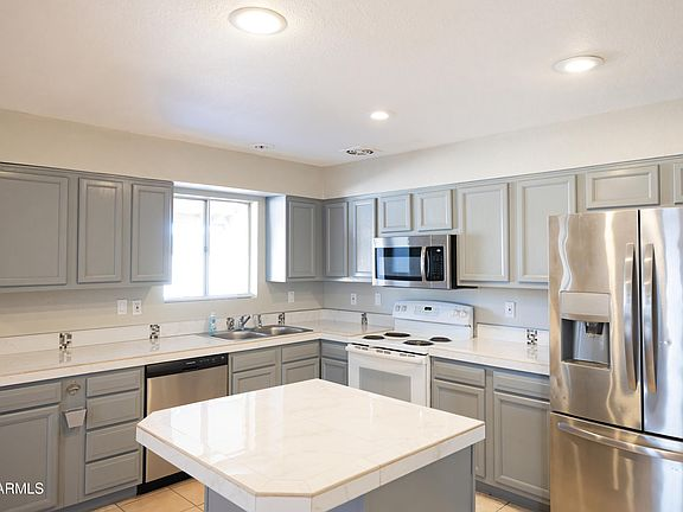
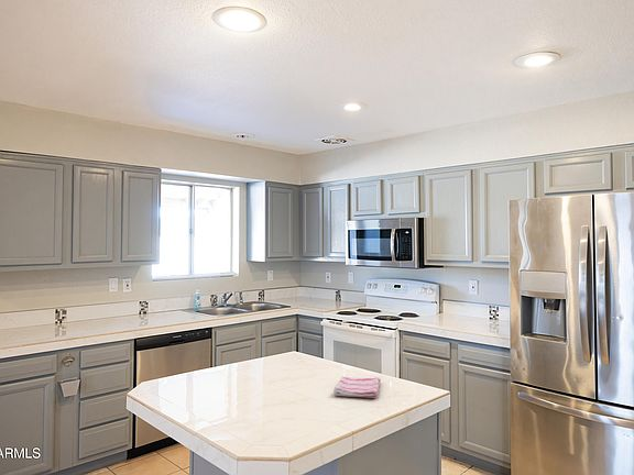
+ dish towel [334,375,382,399]
